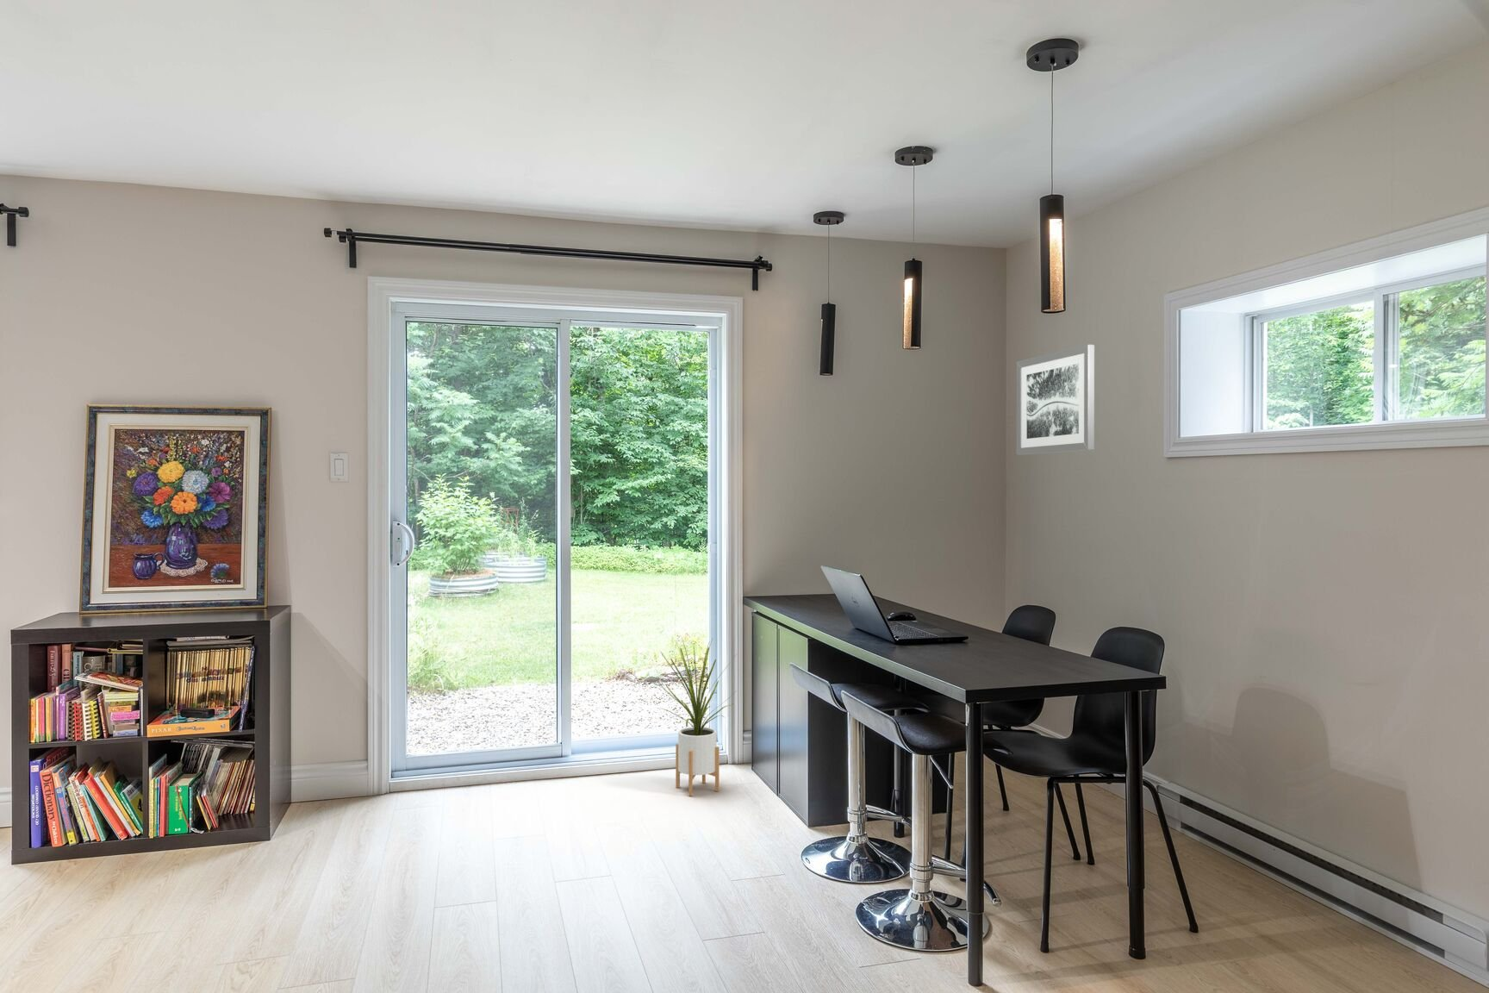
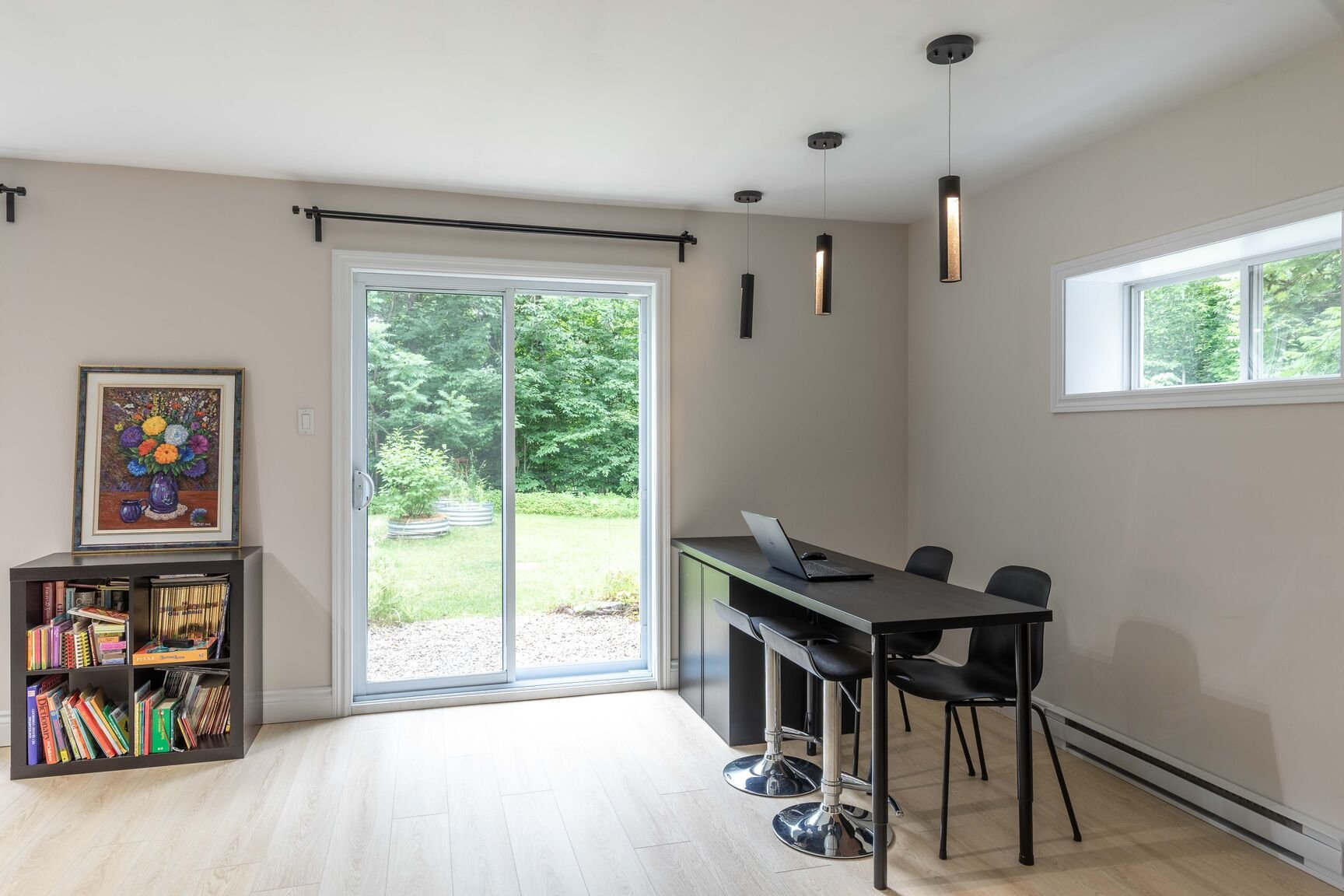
- wall art [1016,344,1096,455]
- house plant [657,636,737,797]
